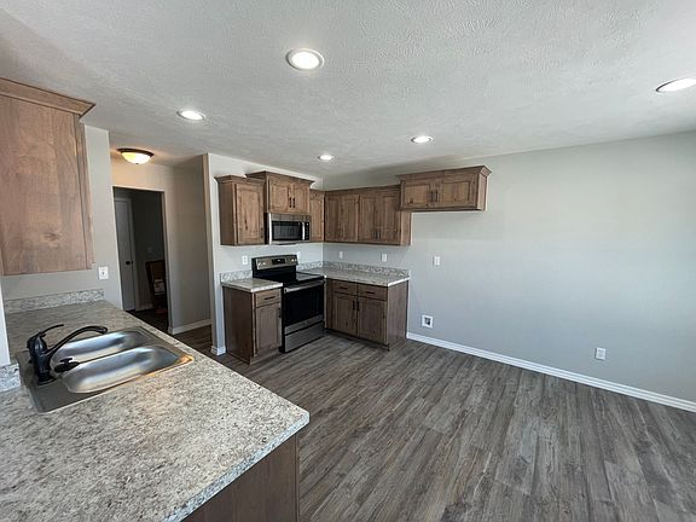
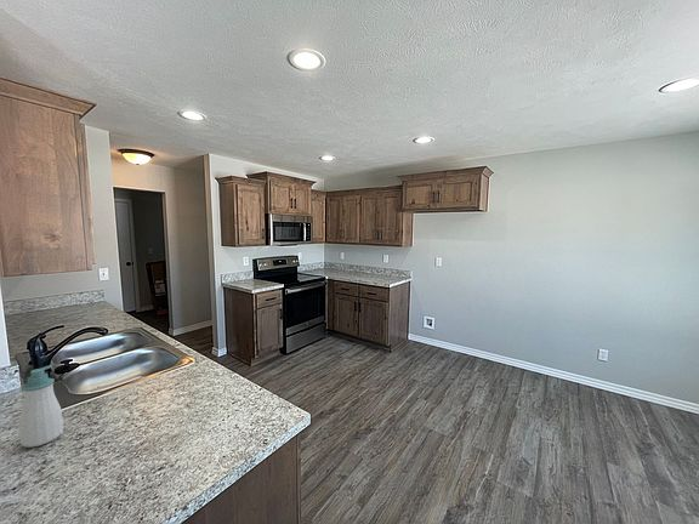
+ soap bottle [18,364,64,449]
